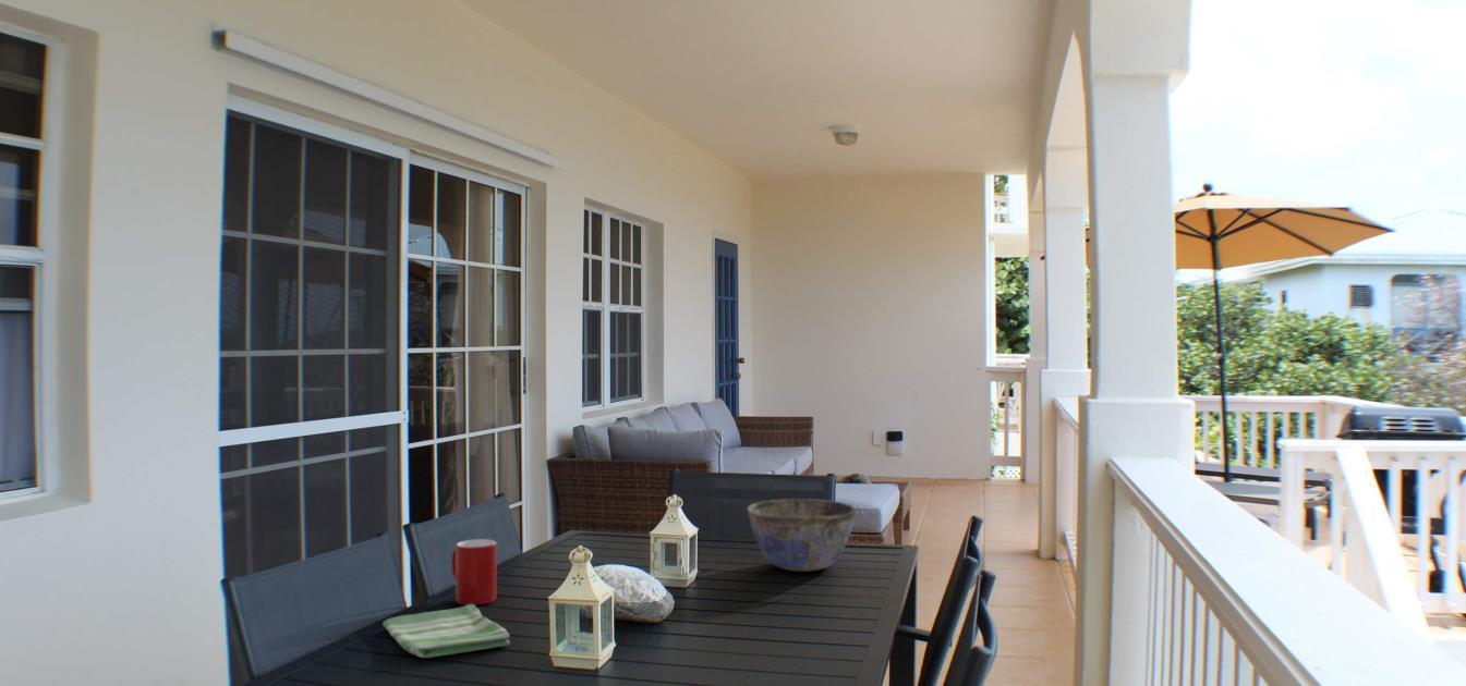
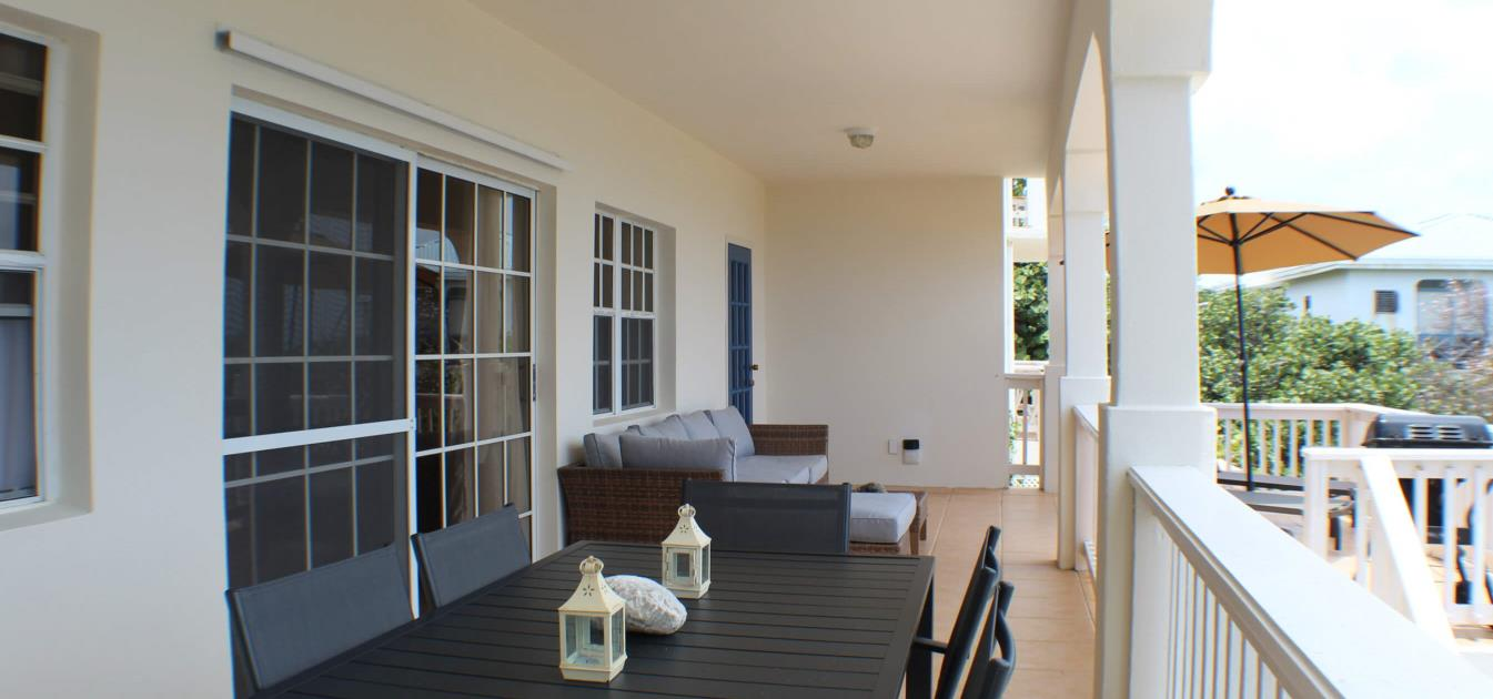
- bowl [746,498,858,573]
- cup [450,538,498,607]
- dish towel [381,604,511,659]
